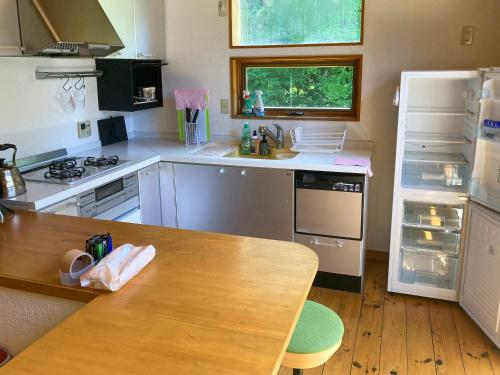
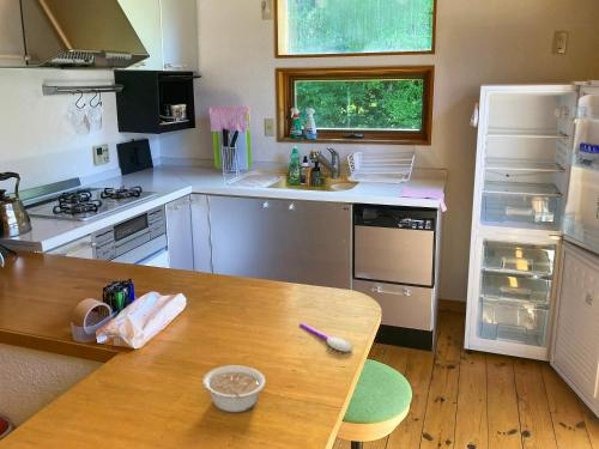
+ spoon [298,322,353,353]
+ legume [201,364,267,413]
